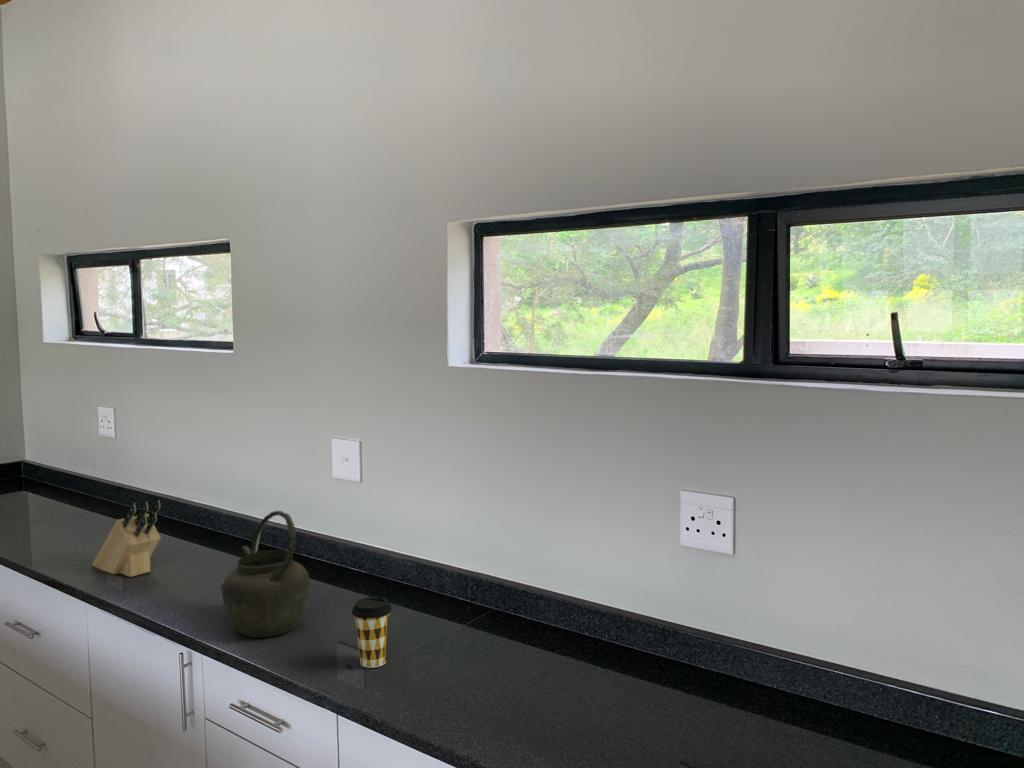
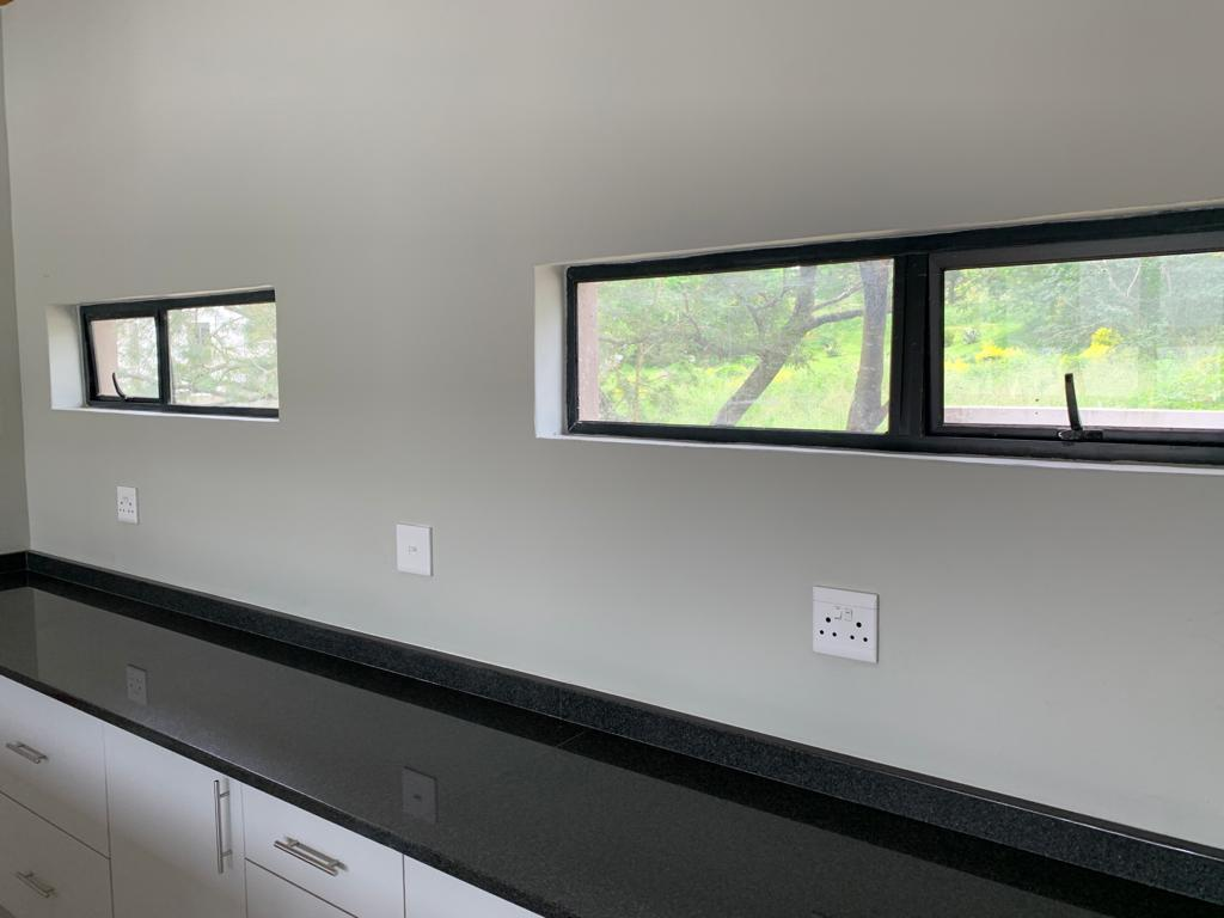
- knife block [92,499,162,578]
- coffee cup [351,596,393,669]
- kettle [220,510,311,638]
